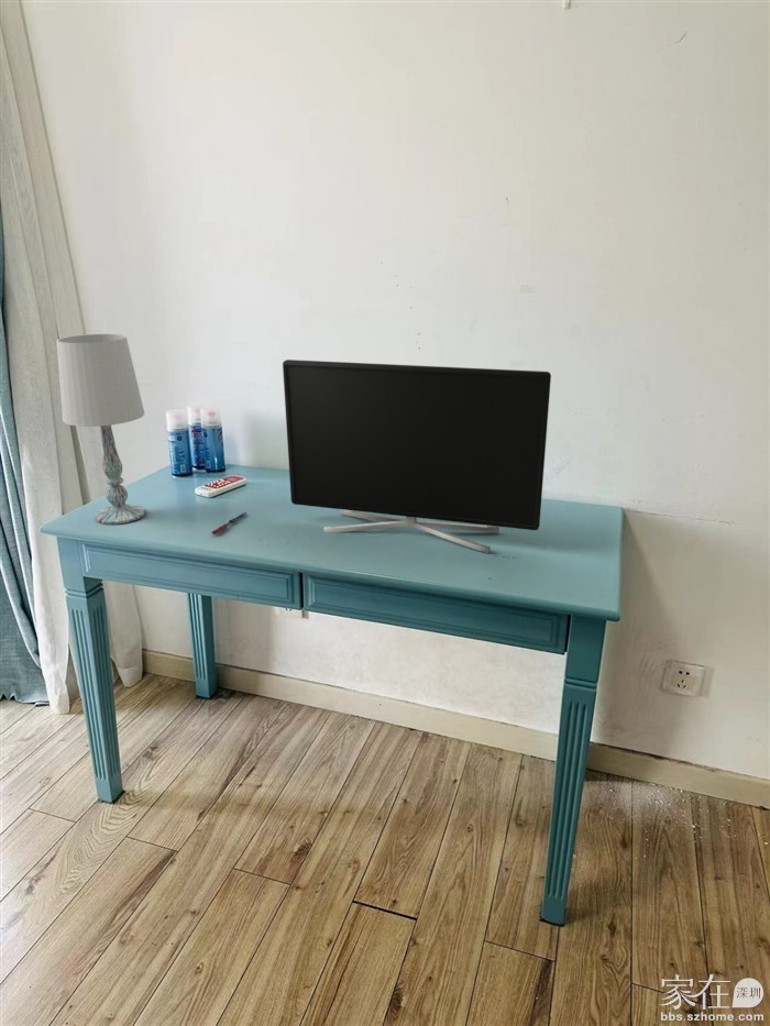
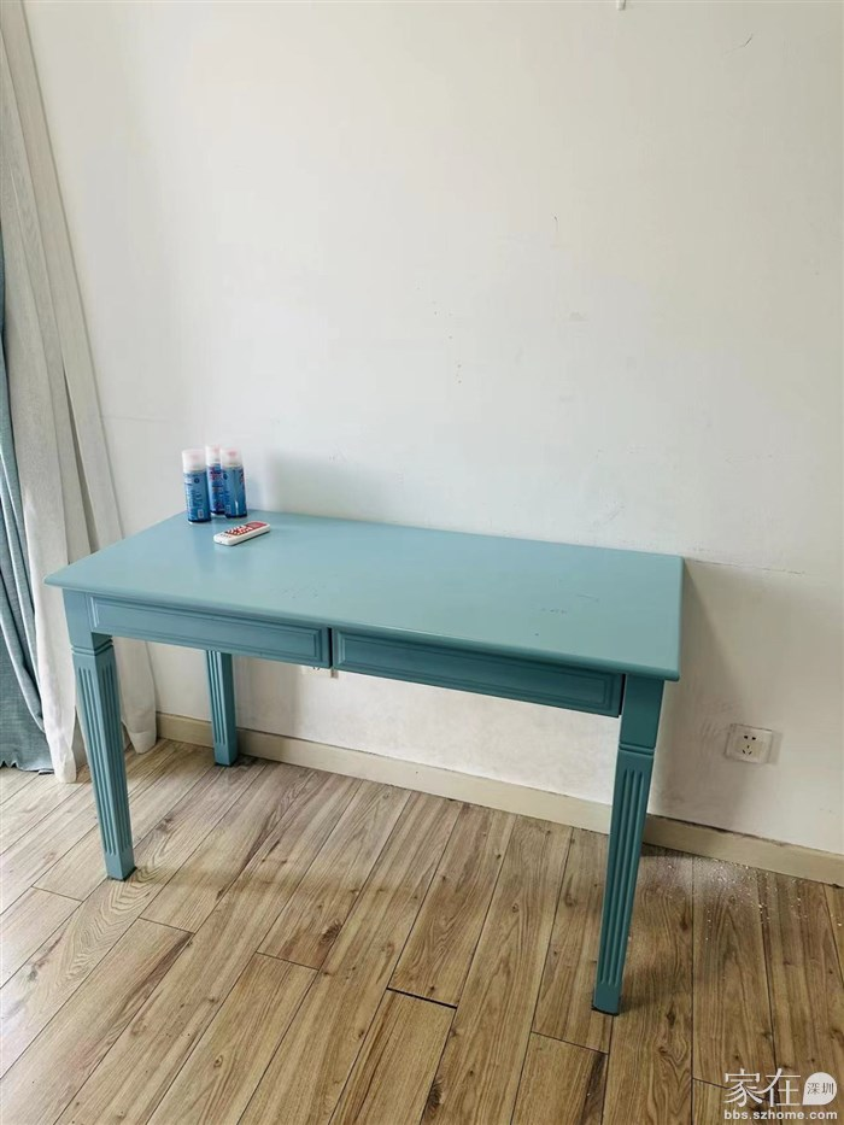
- pen [210,511,249,536]
- monitor [282,358,552,554]
- table lamp [56,333,146,526]
